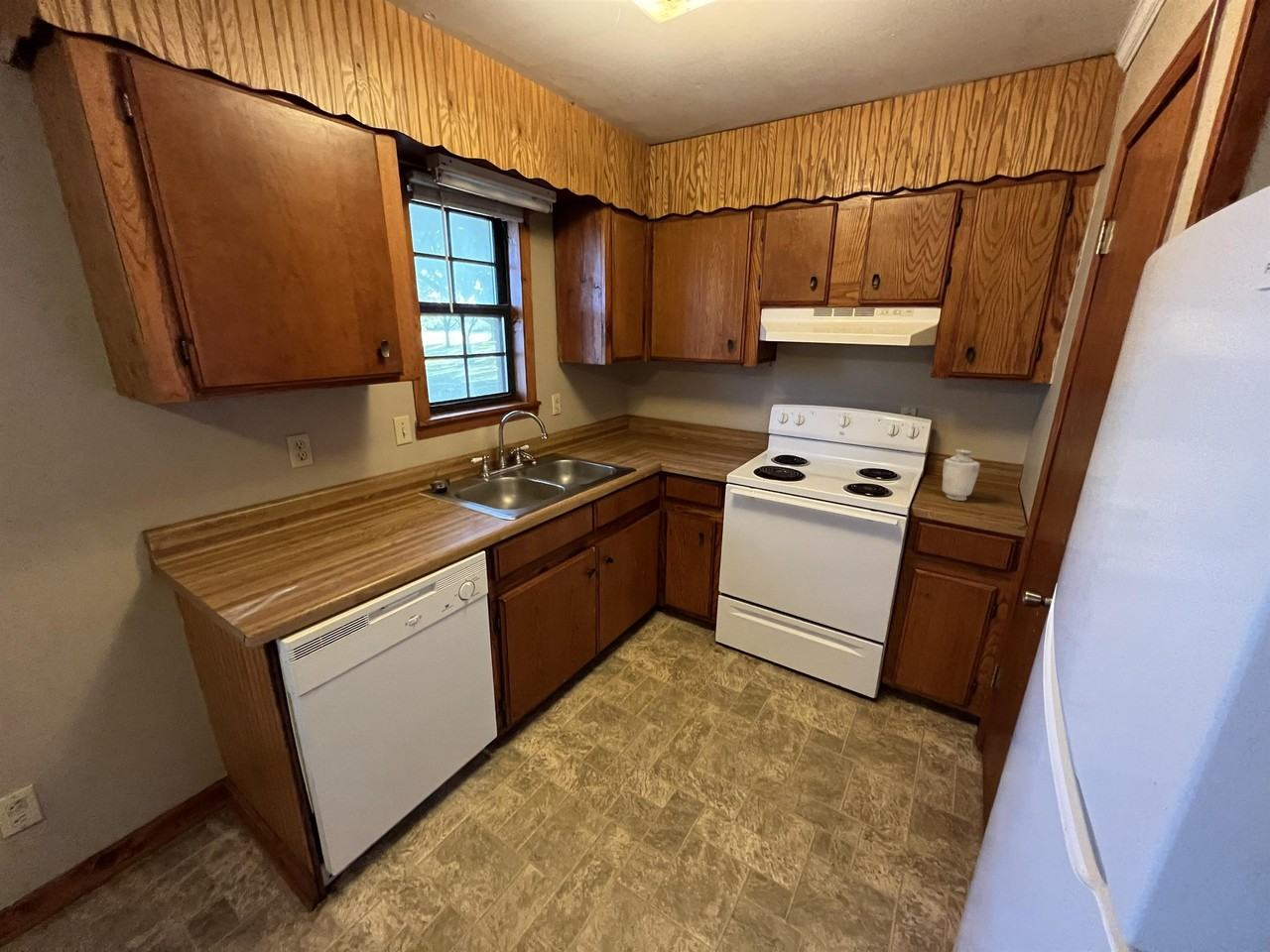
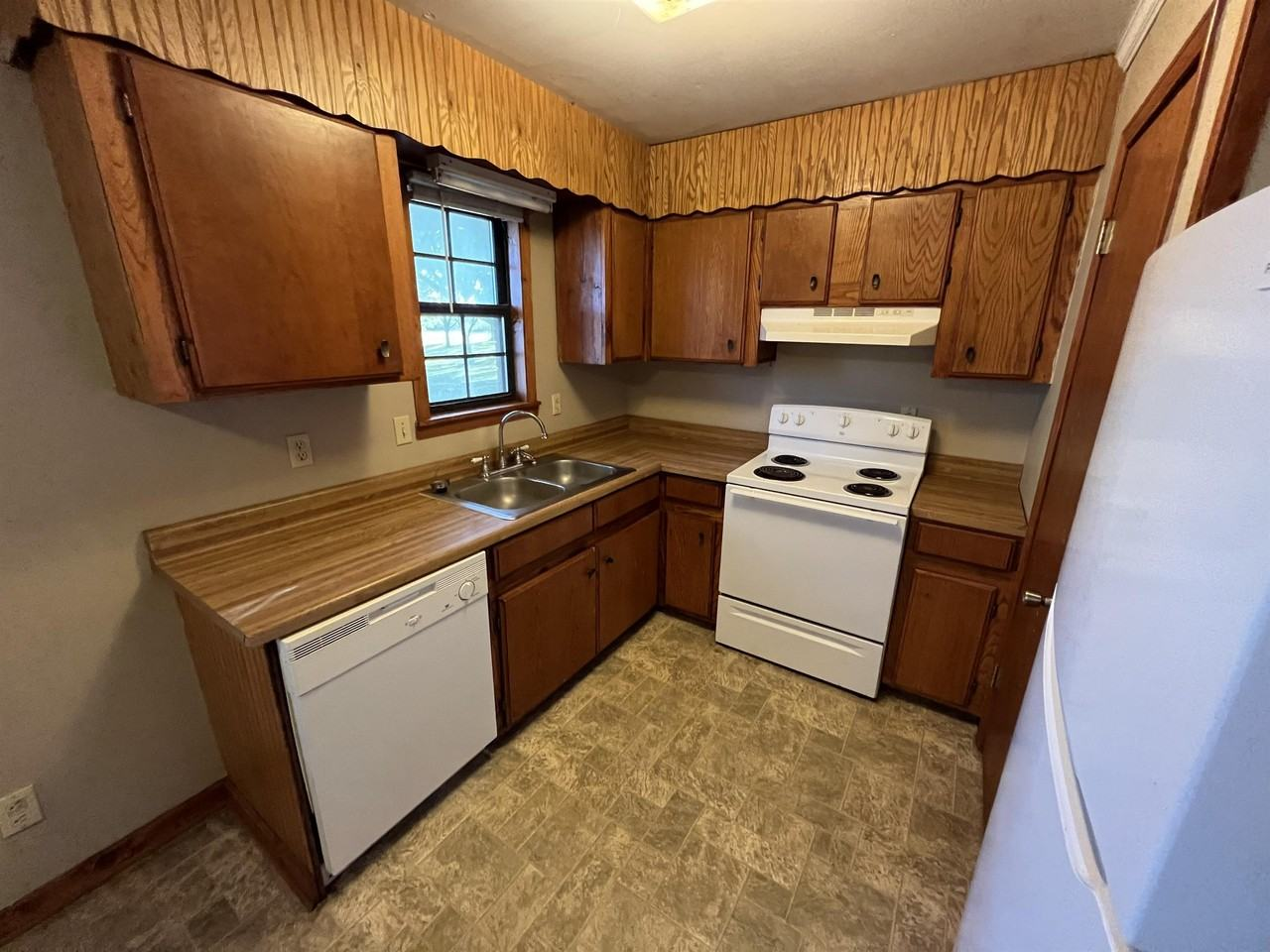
- vase [942,448,981,502]
